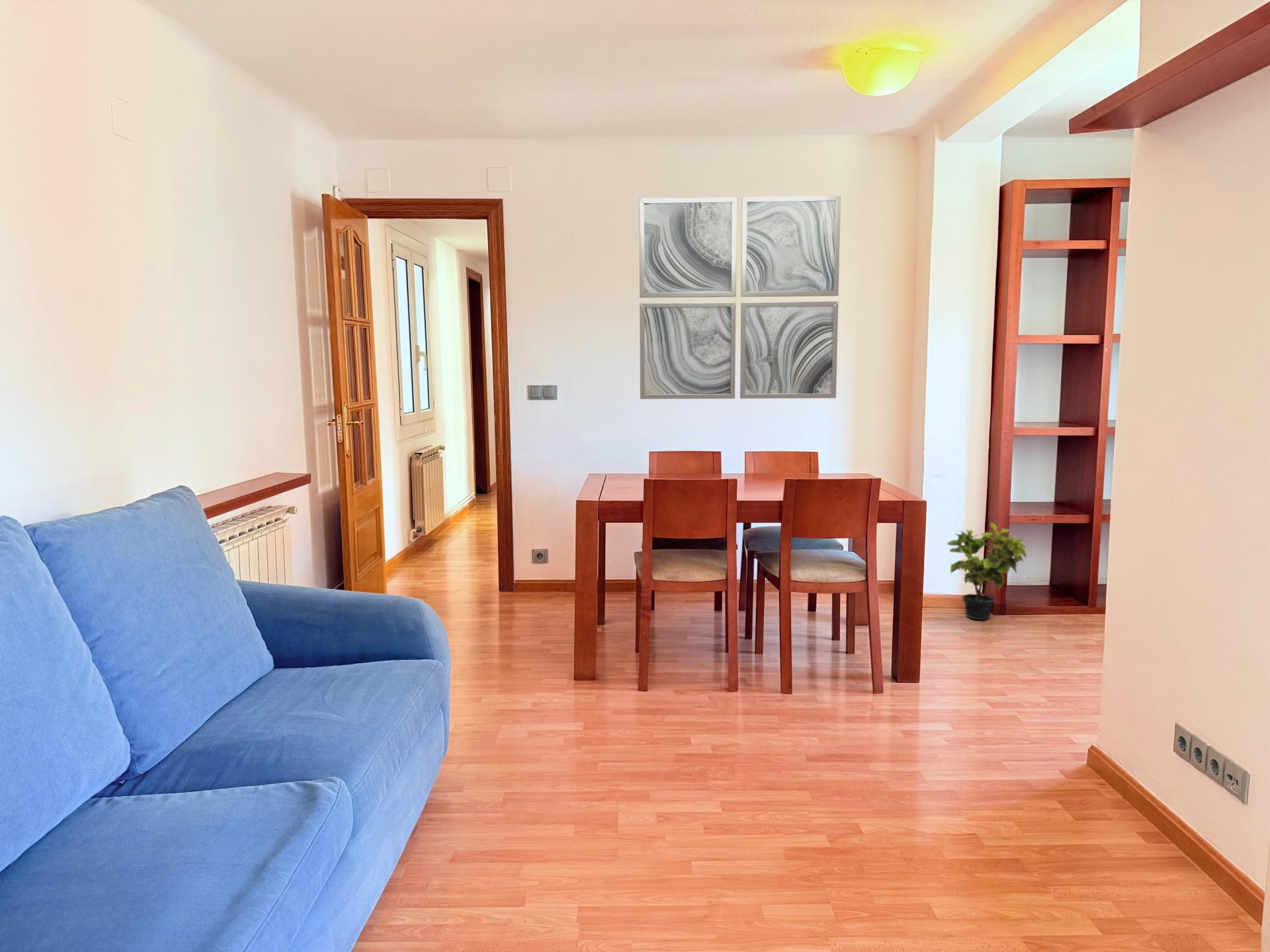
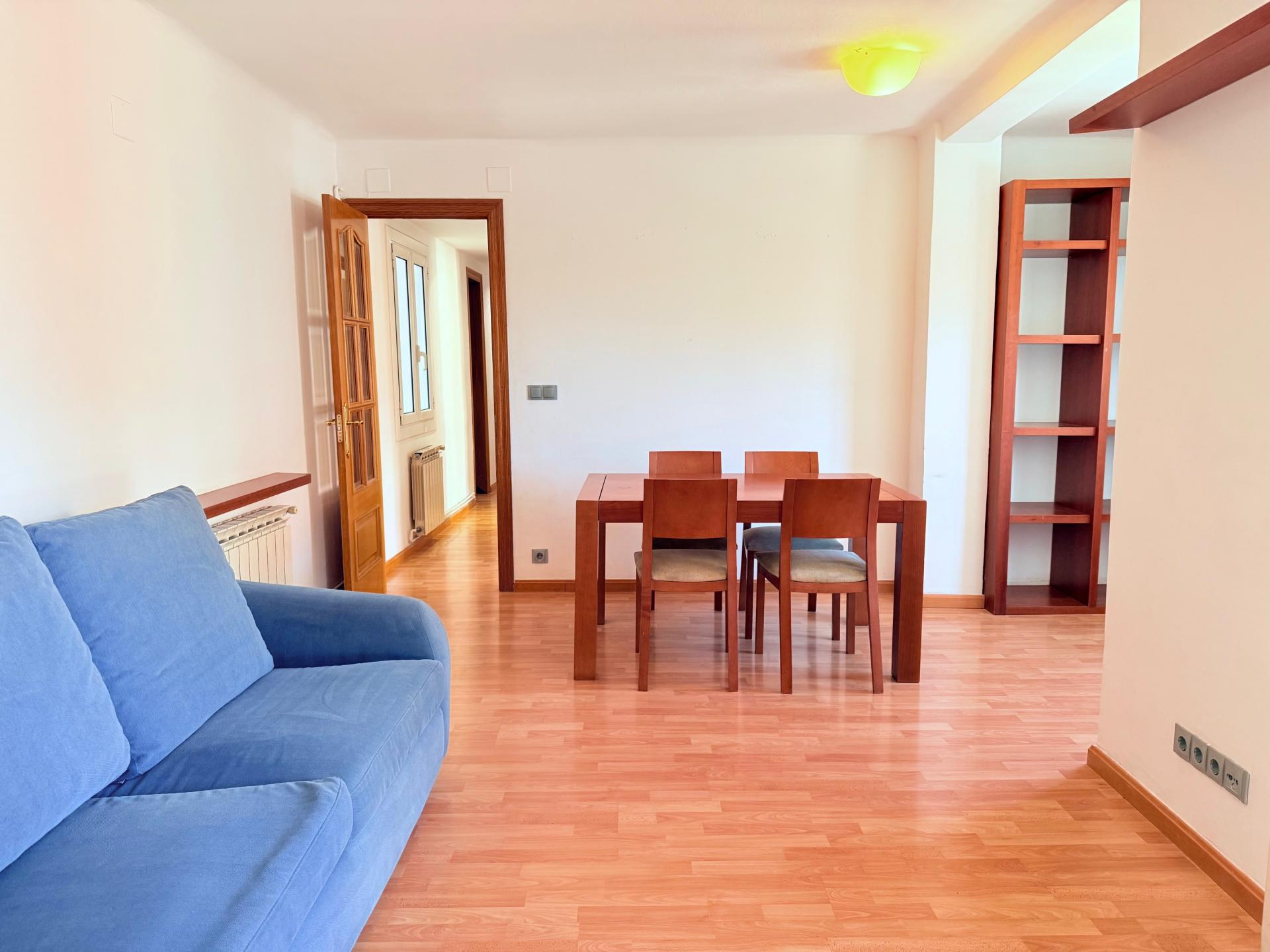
- potted plant [947,522,1027,621]
- wall art [639,195,841,400]
